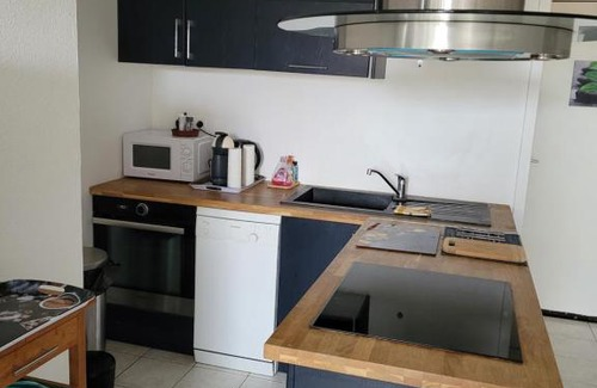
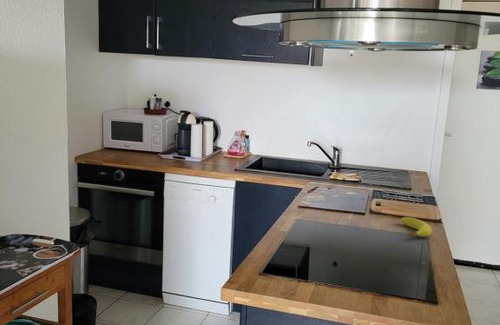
+ fruit [400,216,432,238]
